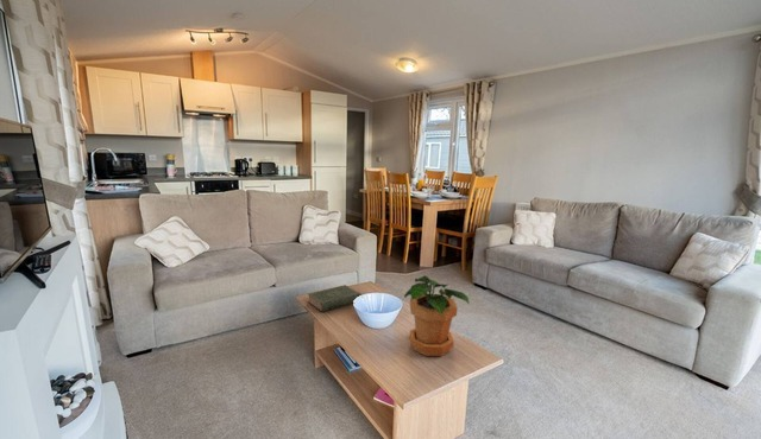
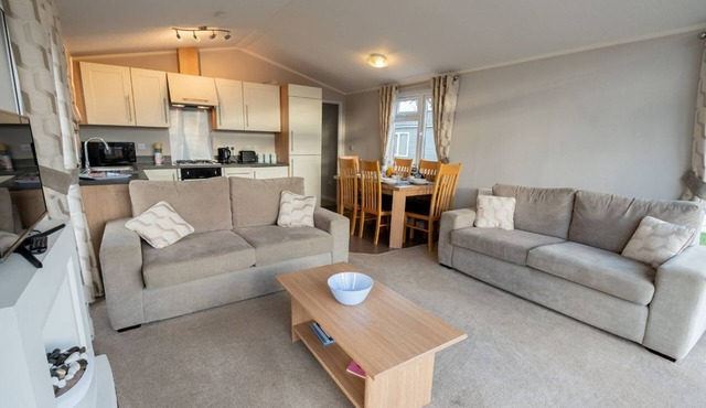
- book [307,284,363,313]
- potted plant [403,274,471,357]
